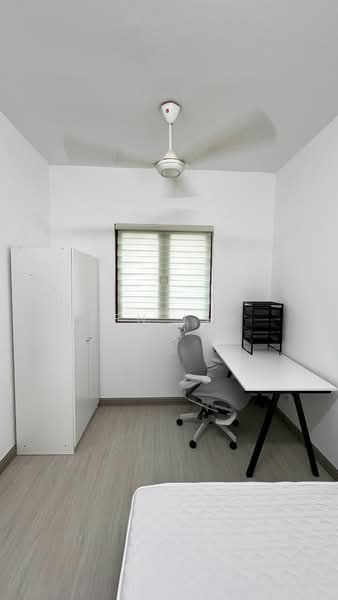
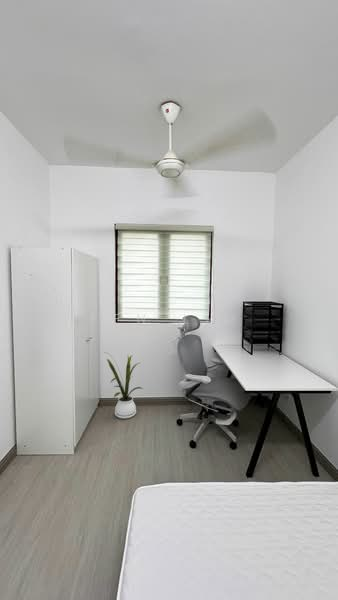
+ house plant [104,351,145,420]
